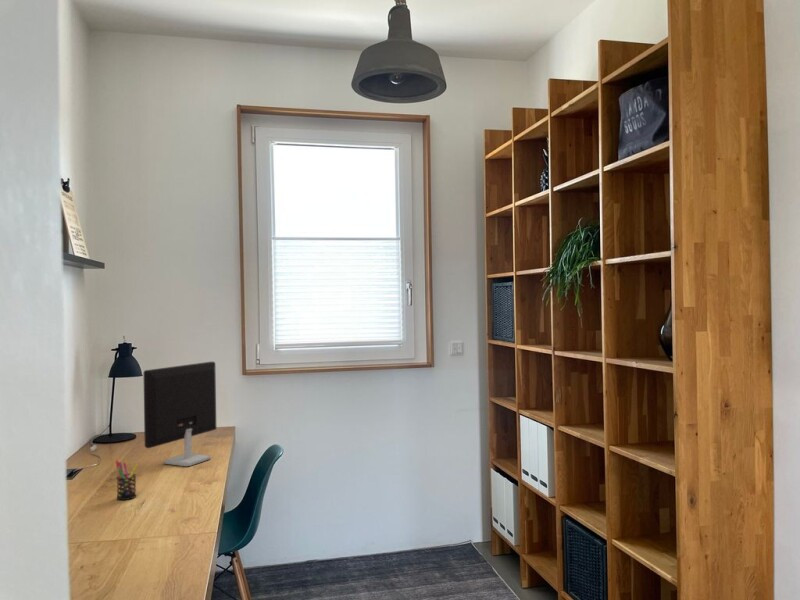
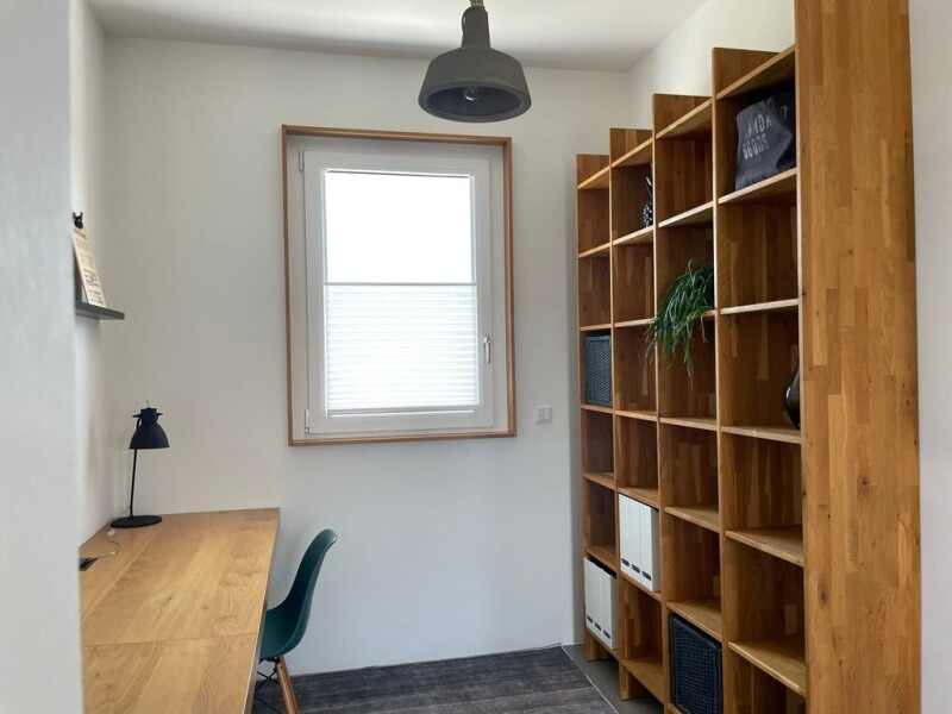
- computer monitor [142,361,217,467]
- pen holder [115,460,139,501]
